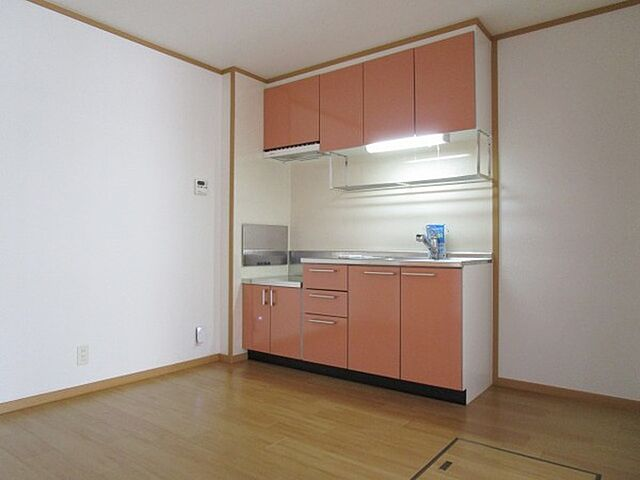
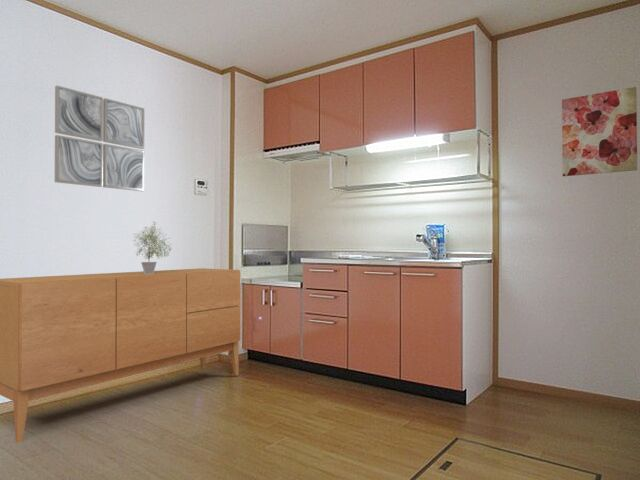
+ wall art [561,86,638,177]
+ wall art [54,84,145,192]
+ sideboard [0,267,241,444]
+ potted plant [132,221,173,274]
